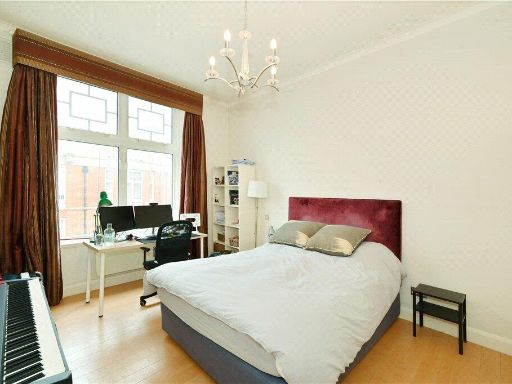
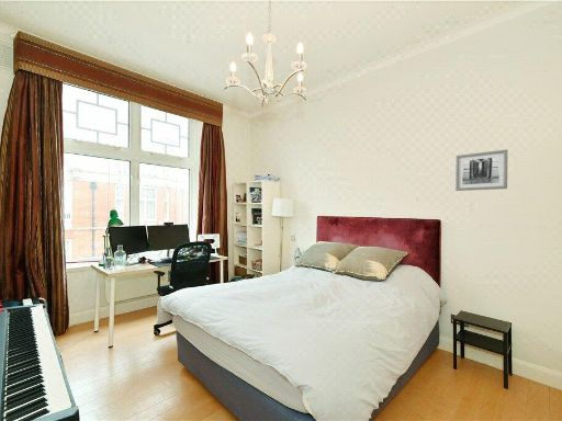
+ wall art [454,148,508,192]
